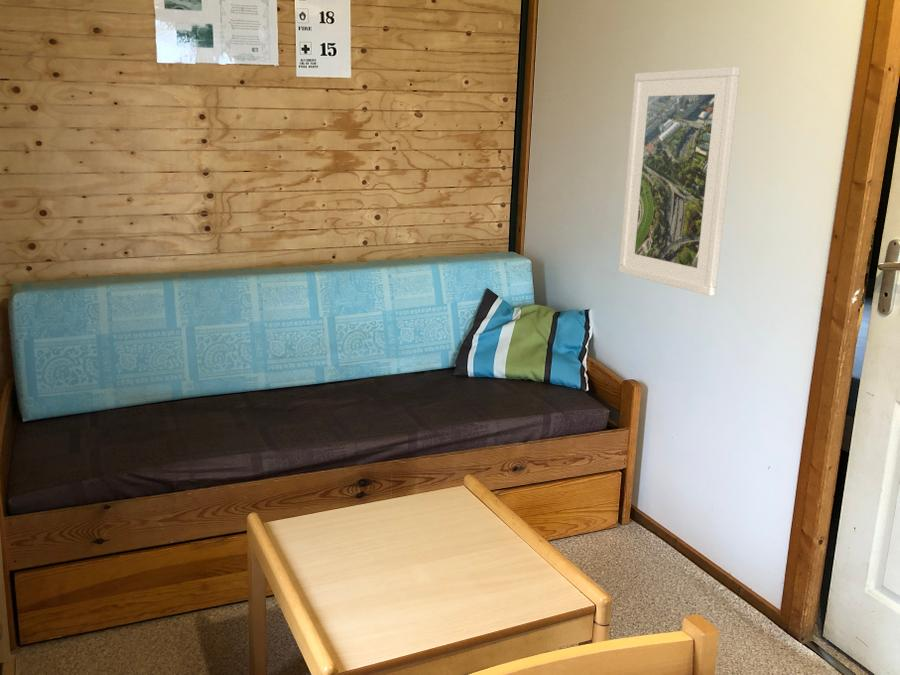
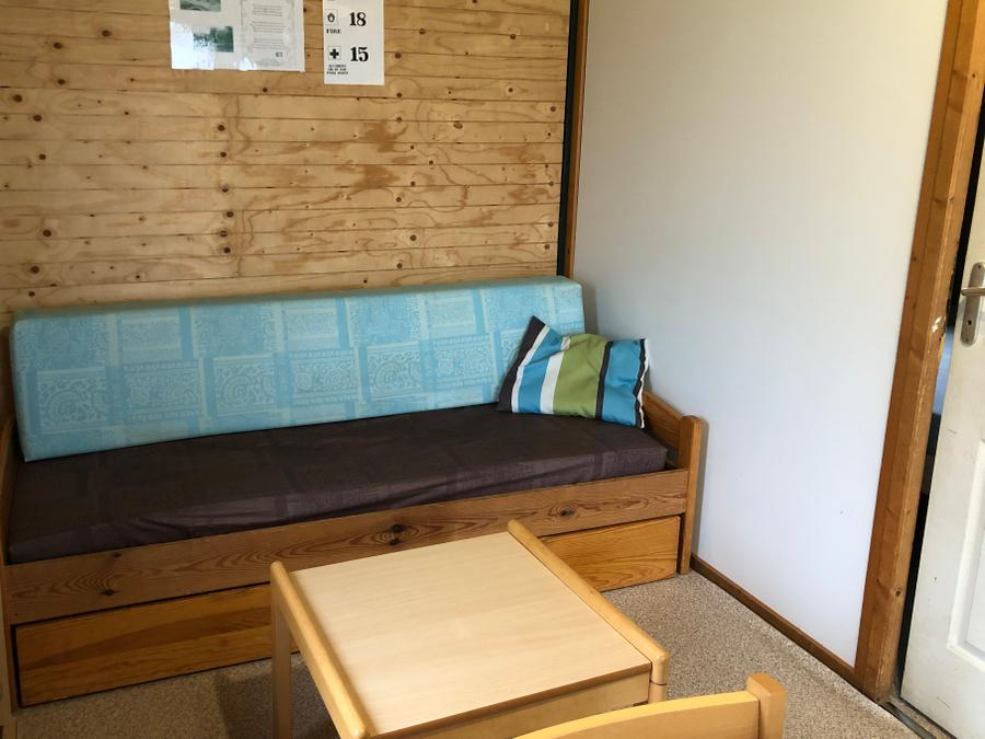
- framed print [618,66,741,297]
